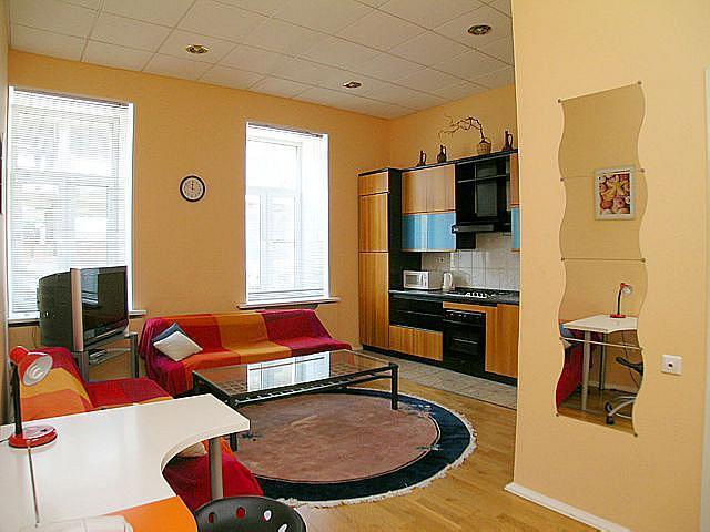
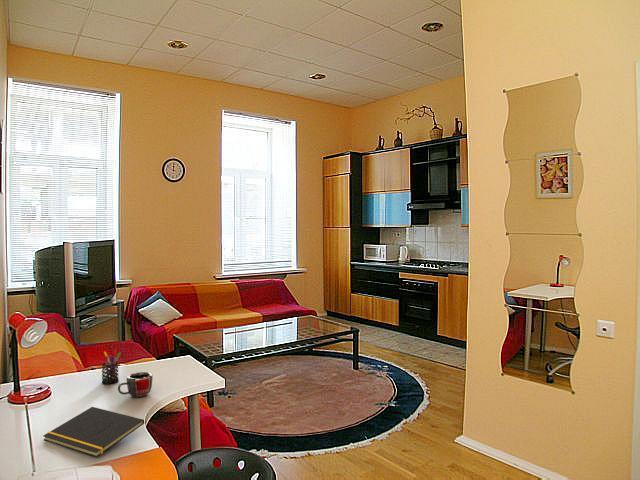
+ notepad [42,406,145,458]
+ pen holder [101,350,122,385]
+ mug [117,371,154,398]
